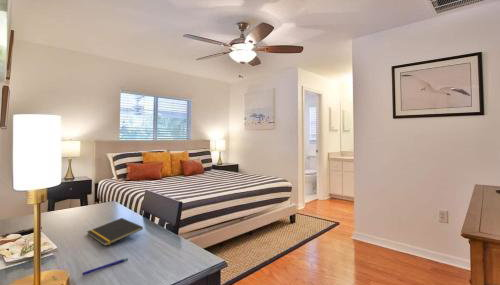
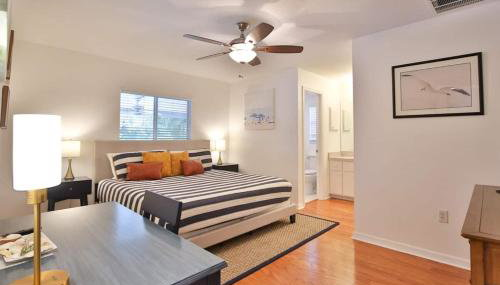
- notepad [86,217,144,247]
- pen [81,257,129,276]
